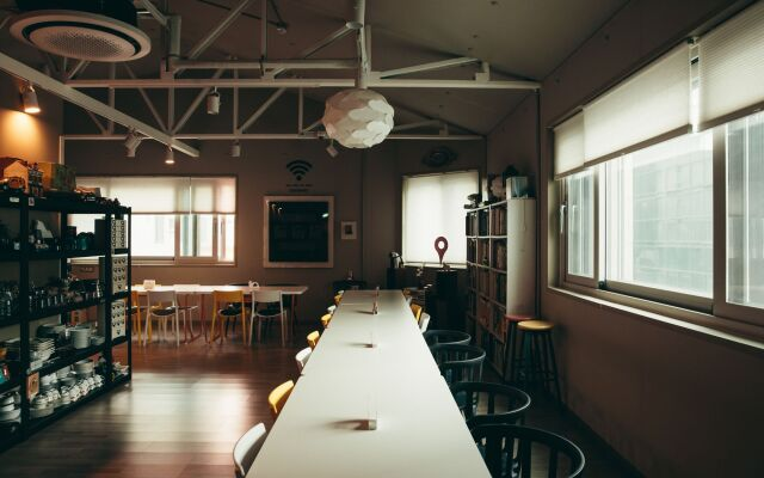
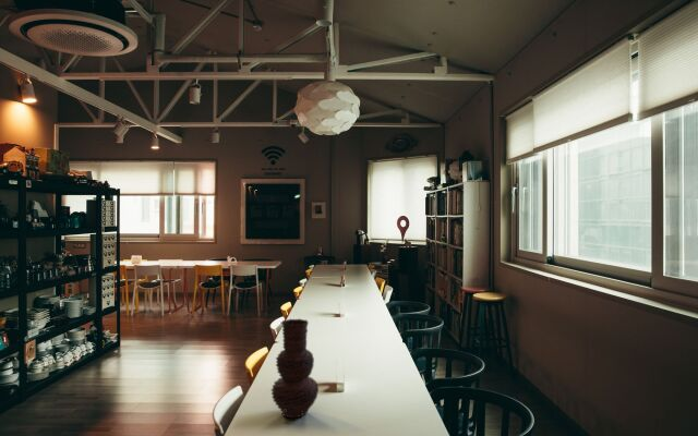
+ vase [270,317,320,420]
